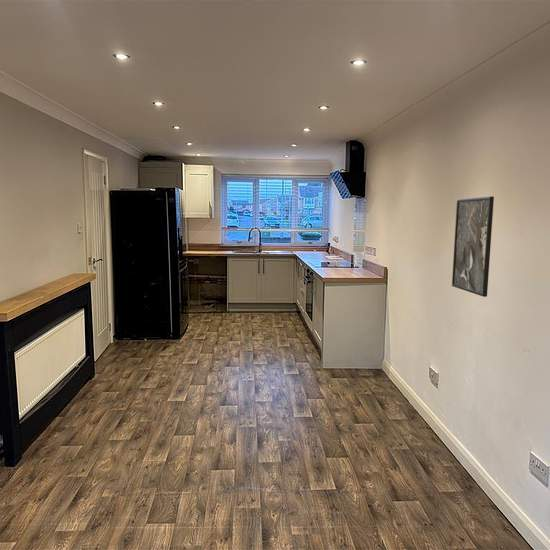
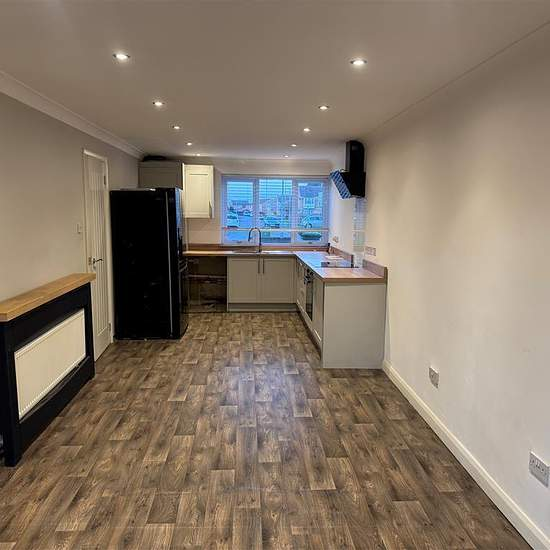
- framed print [451,195,495,298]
